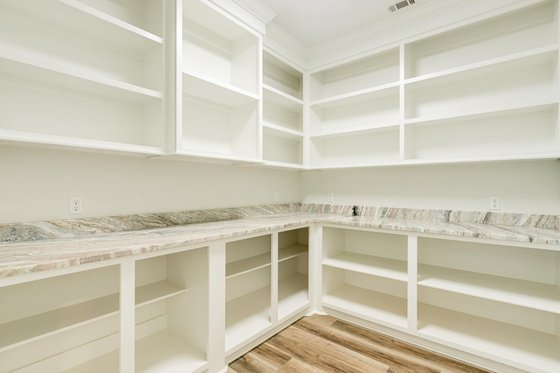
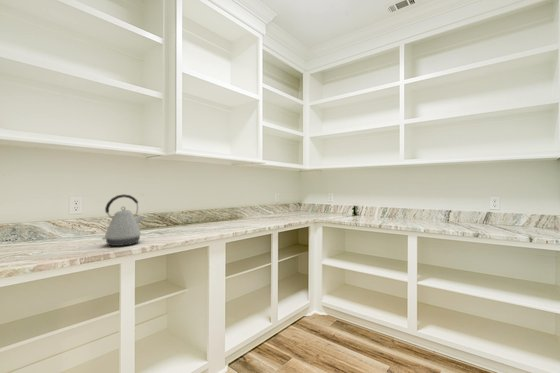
+ kettle [101,193,145,247]
